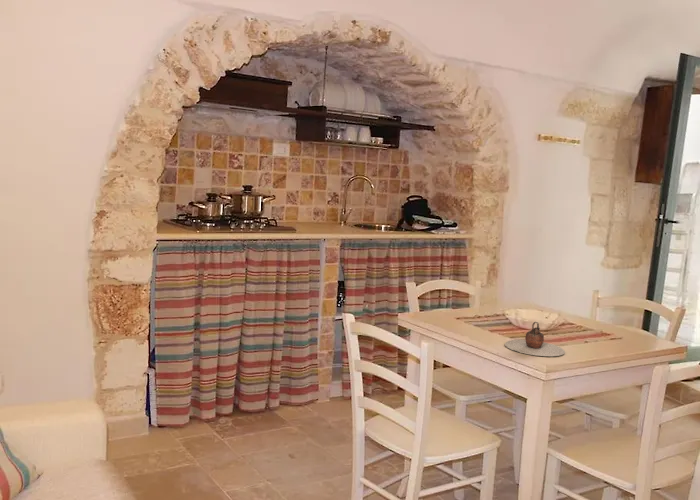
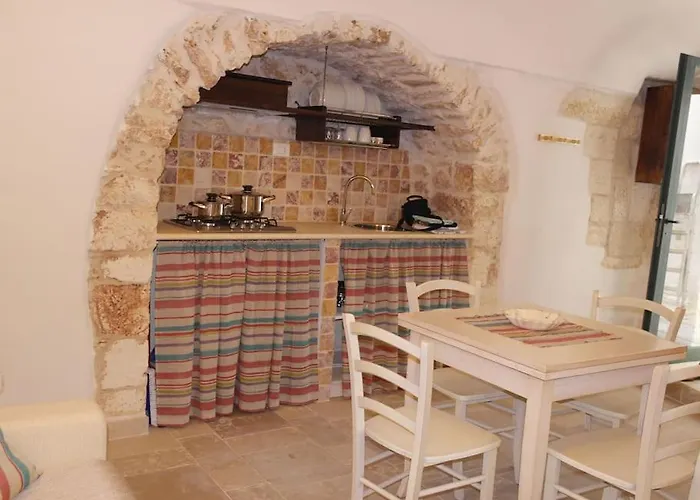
- teapot [504,321,566,357]
